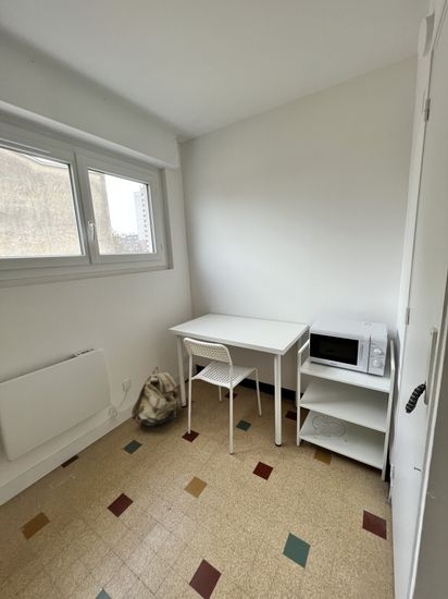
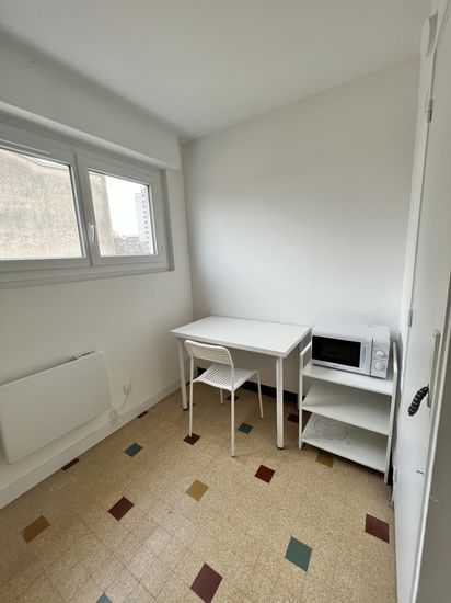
- backpack [130,366,181,427]
